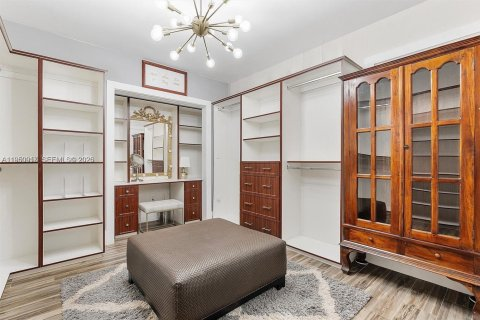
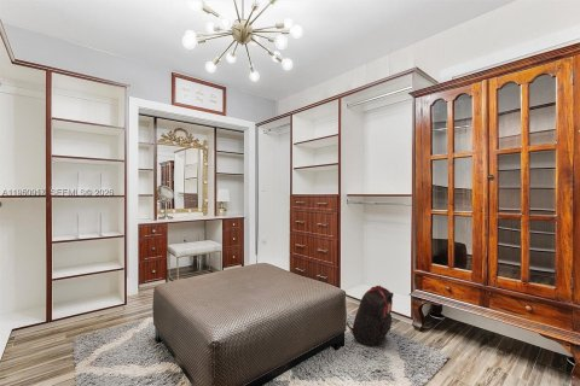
+ backpack [346,285,394,347]
